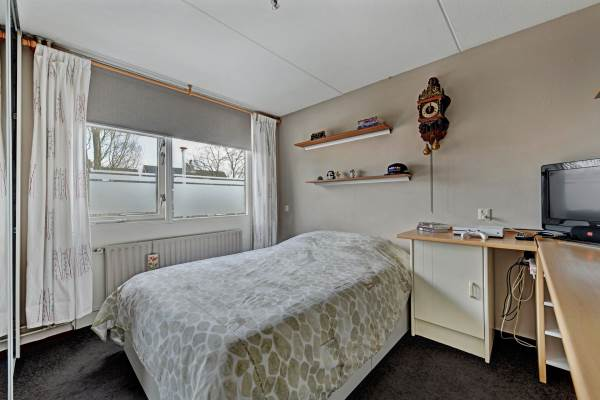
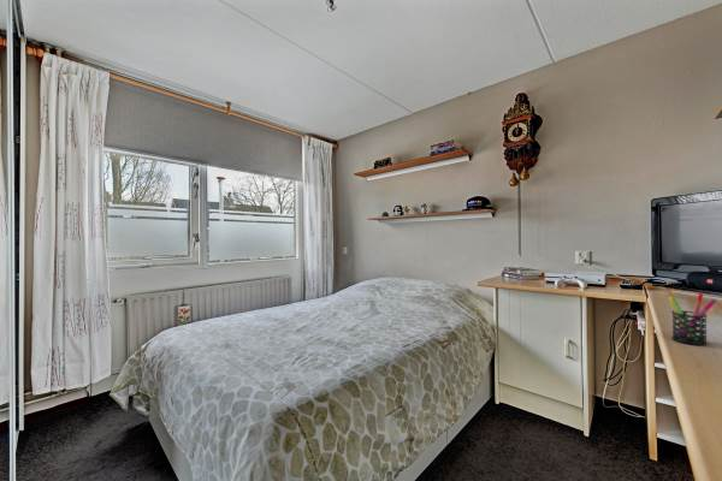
+ pen holder [668,291,717,346]
